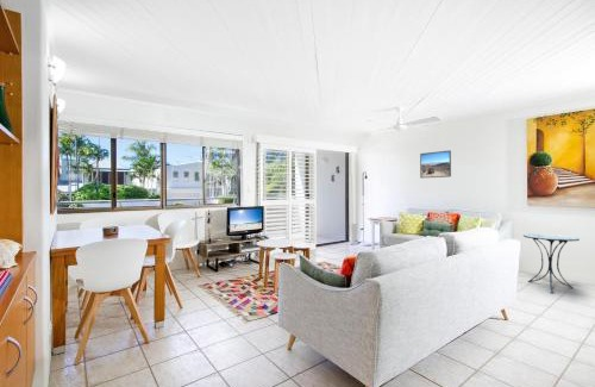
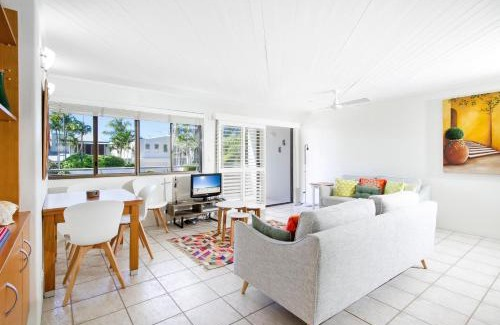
- side table [522,232,581,294]
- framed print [419,149,452,179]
